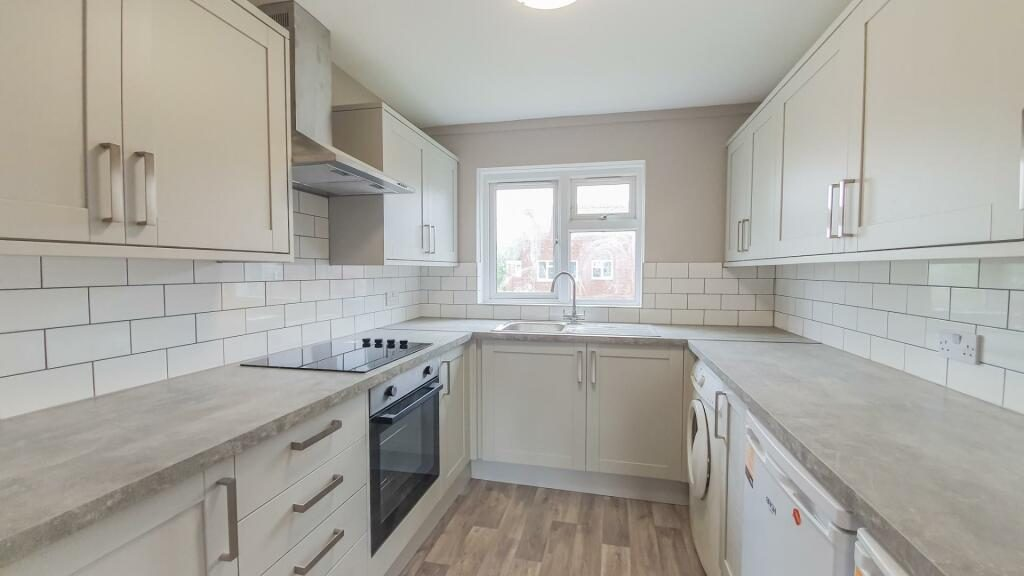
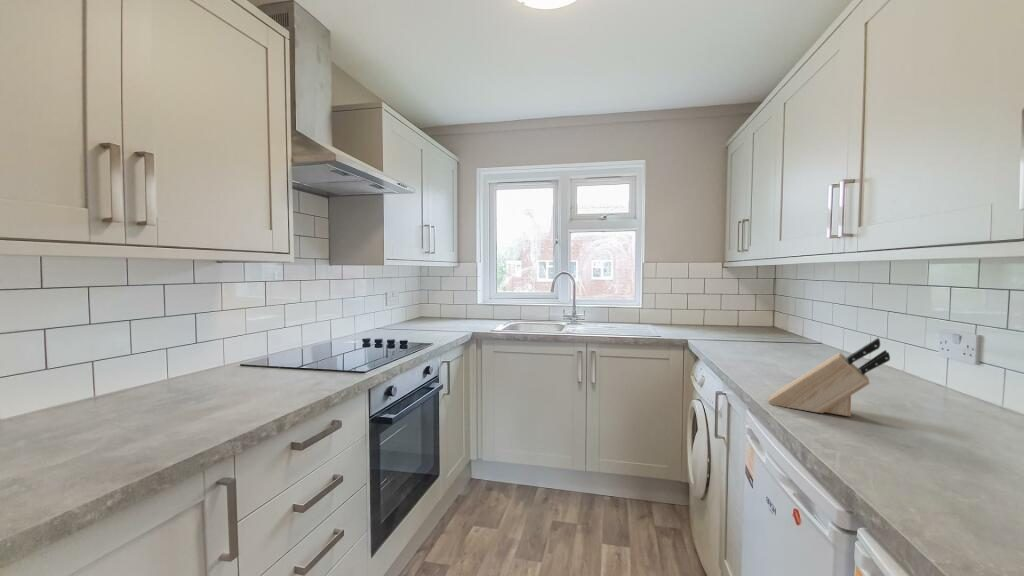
+ knife block [767,337,891,417]
